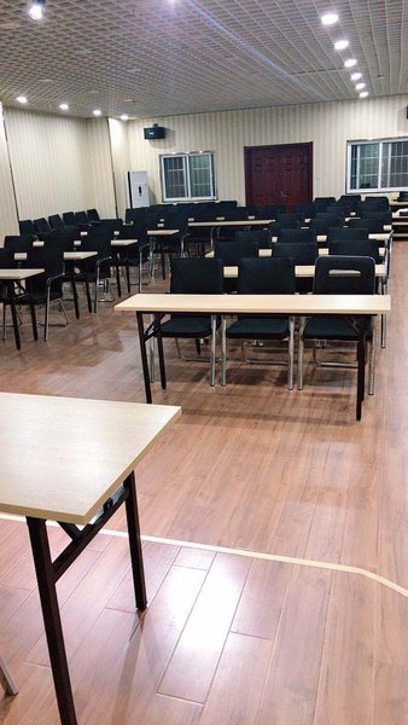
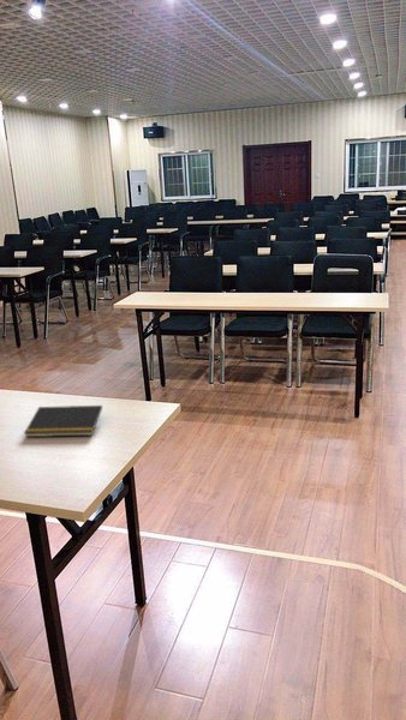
+ notepad [23,404,103,438]
